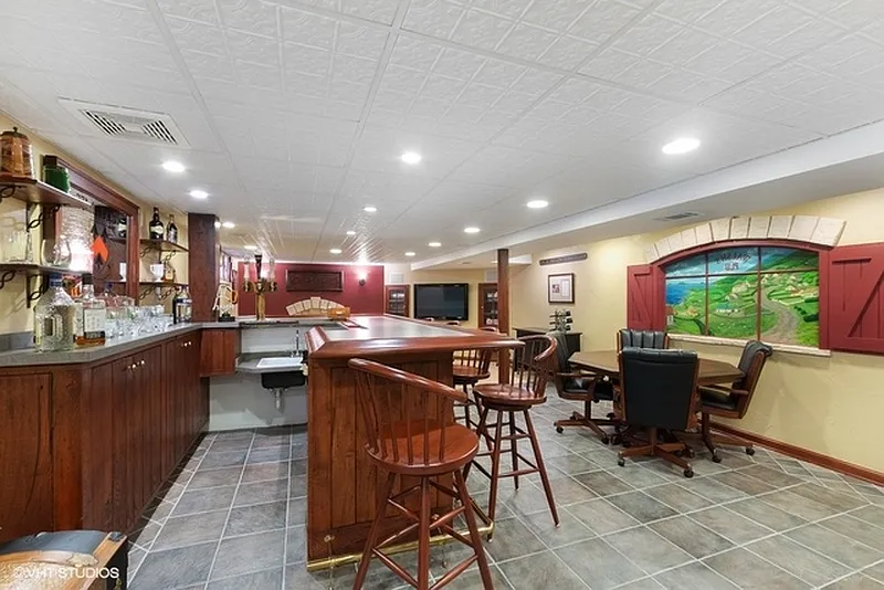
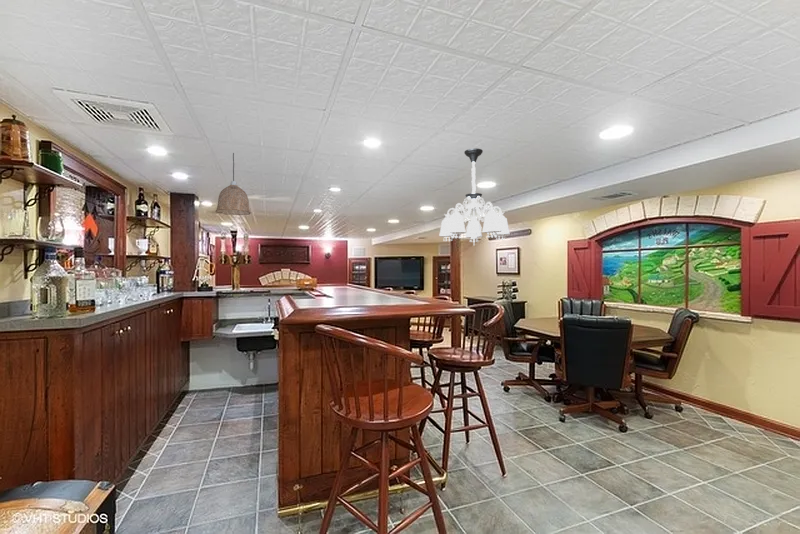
+ pendant lamp [215,152,252,216]
+ chandelier [438,148,511,246]
